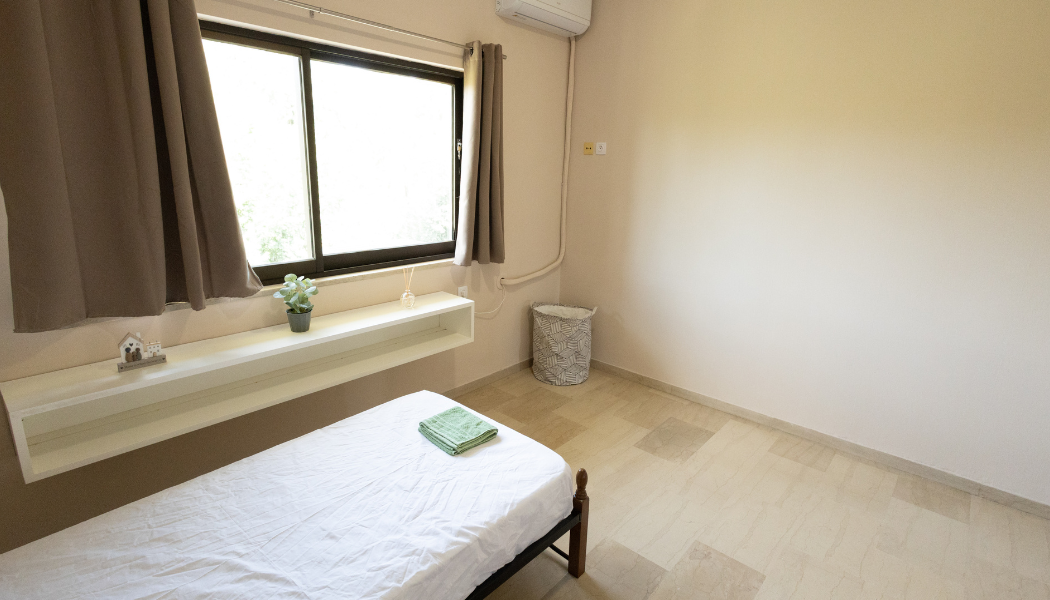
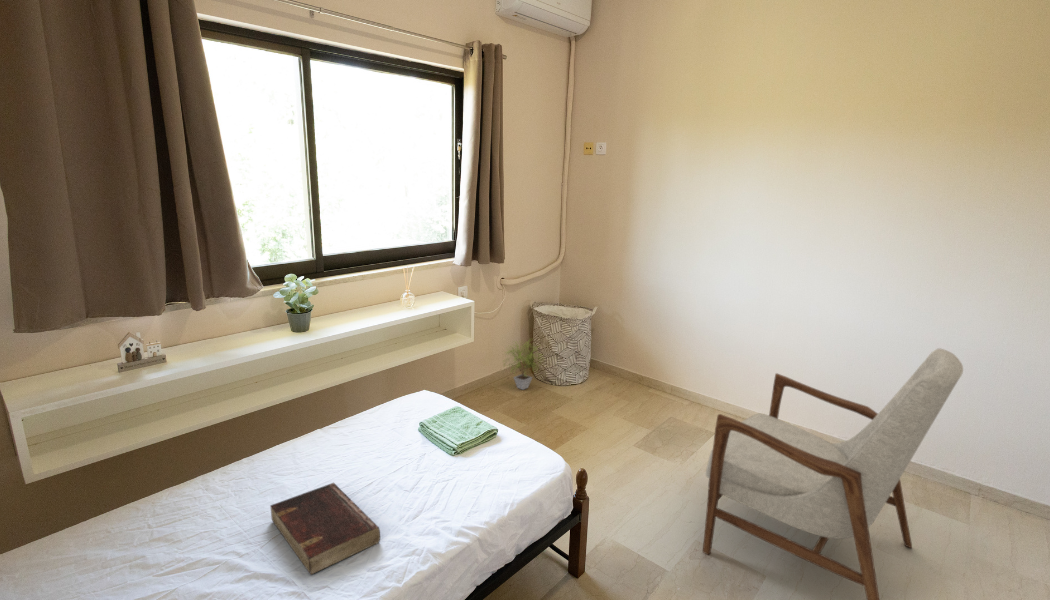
+ armchair [702,347,964,600]
+ hardback book [269,482,381,575]
+ potted plant [502,337,545,391]
